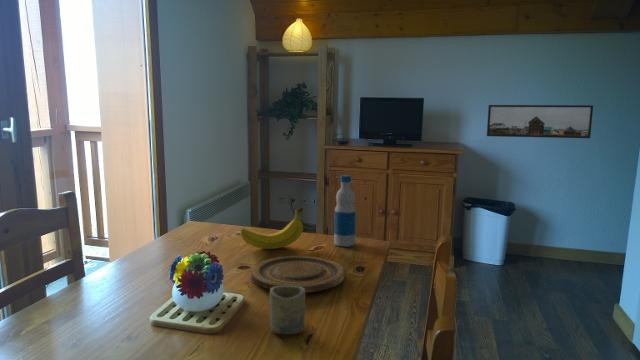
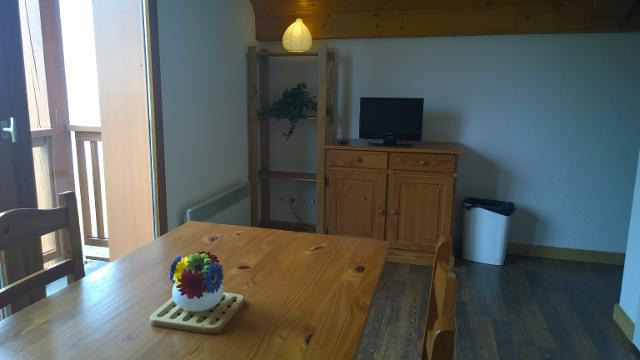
- bottle [333,174,357,247]
- cup [269,286,306,335]
- fruit [239,207,304,250]
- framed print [486,104,594,139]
- plate [250,255,346,294]
